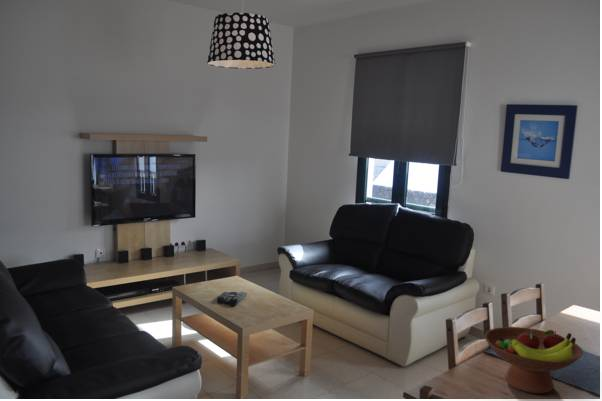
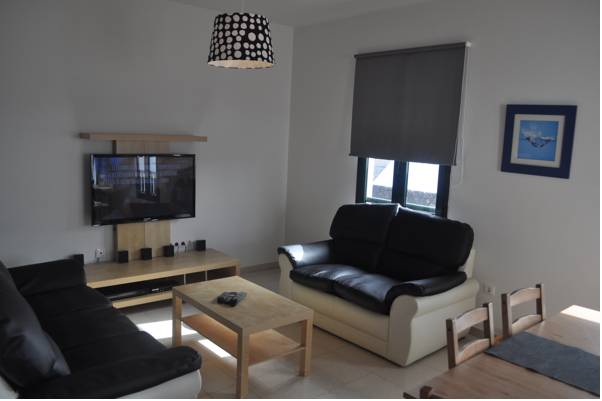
- fruit bowl [483,326,584,395]
